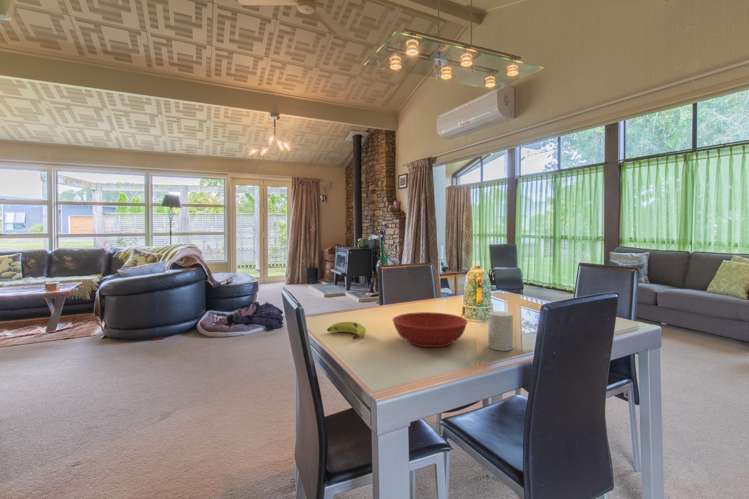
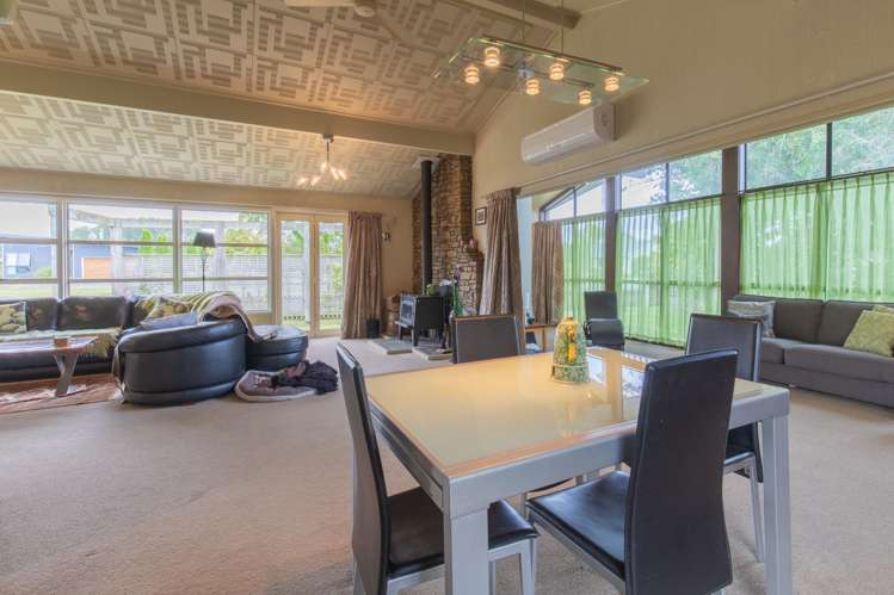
- bowl [391,311,468,348]
- cup [487,310,514,352]
- banana [326,321,367,341]
